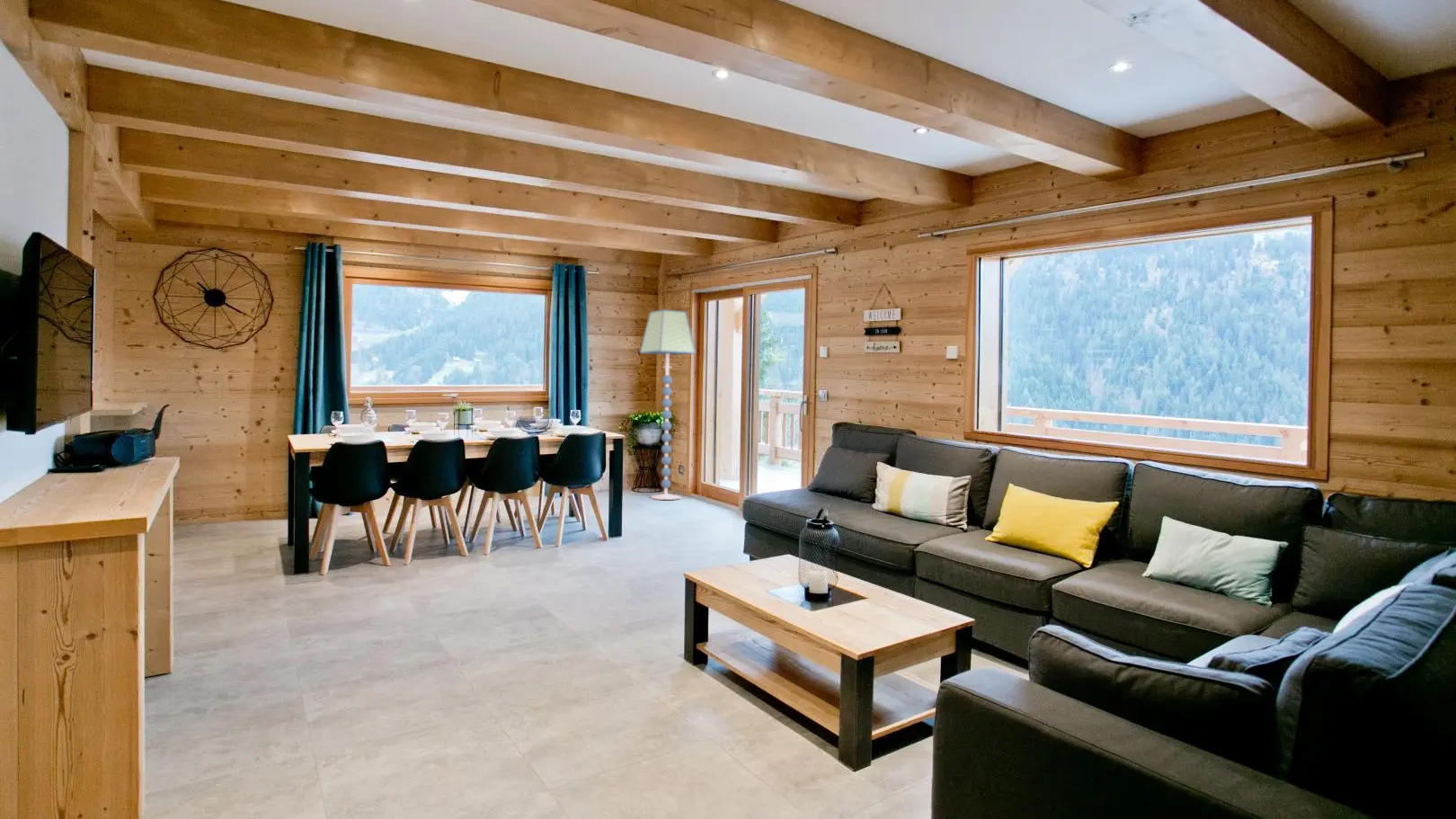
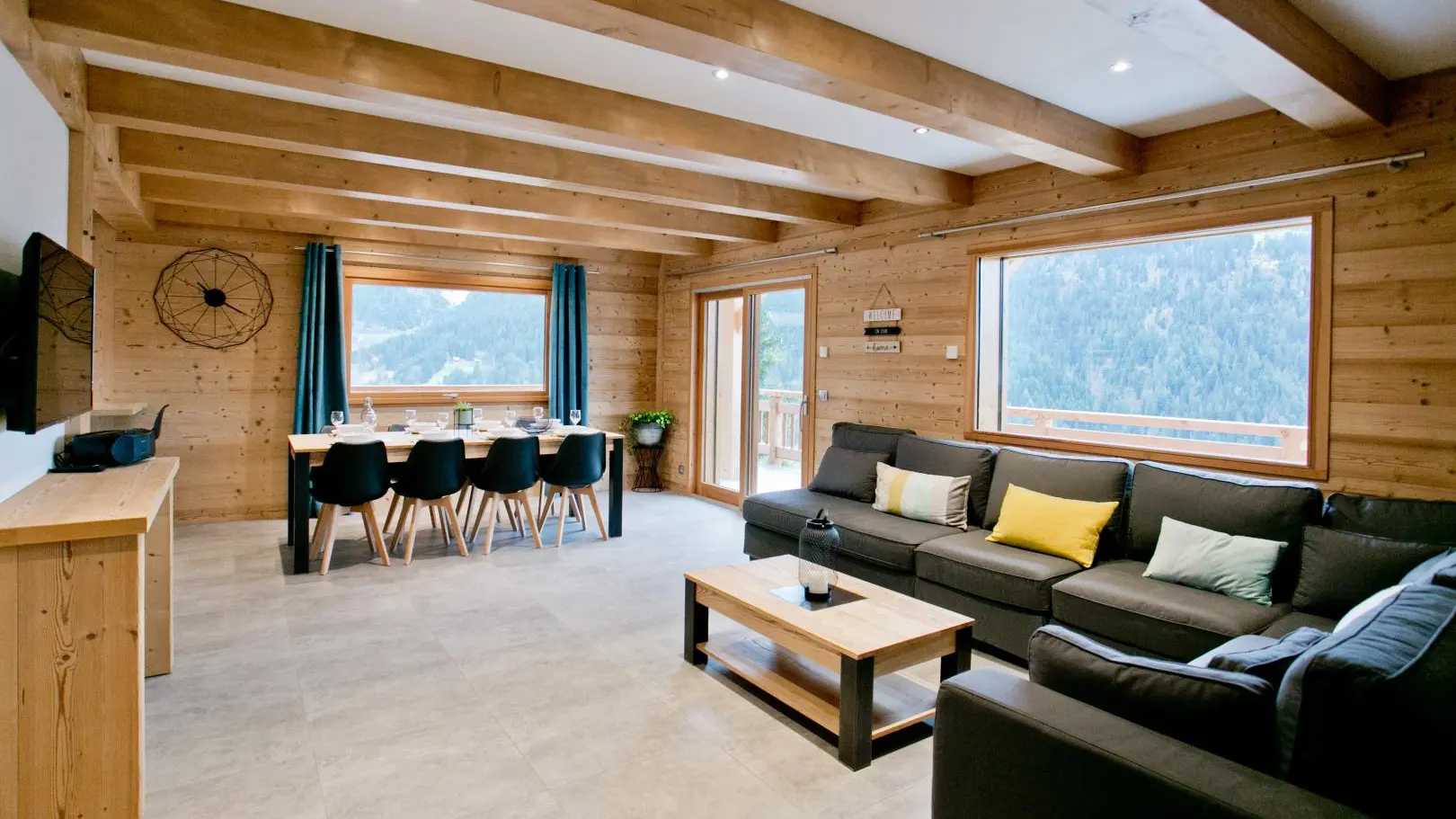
- floor lamp [639,308,697,501]
